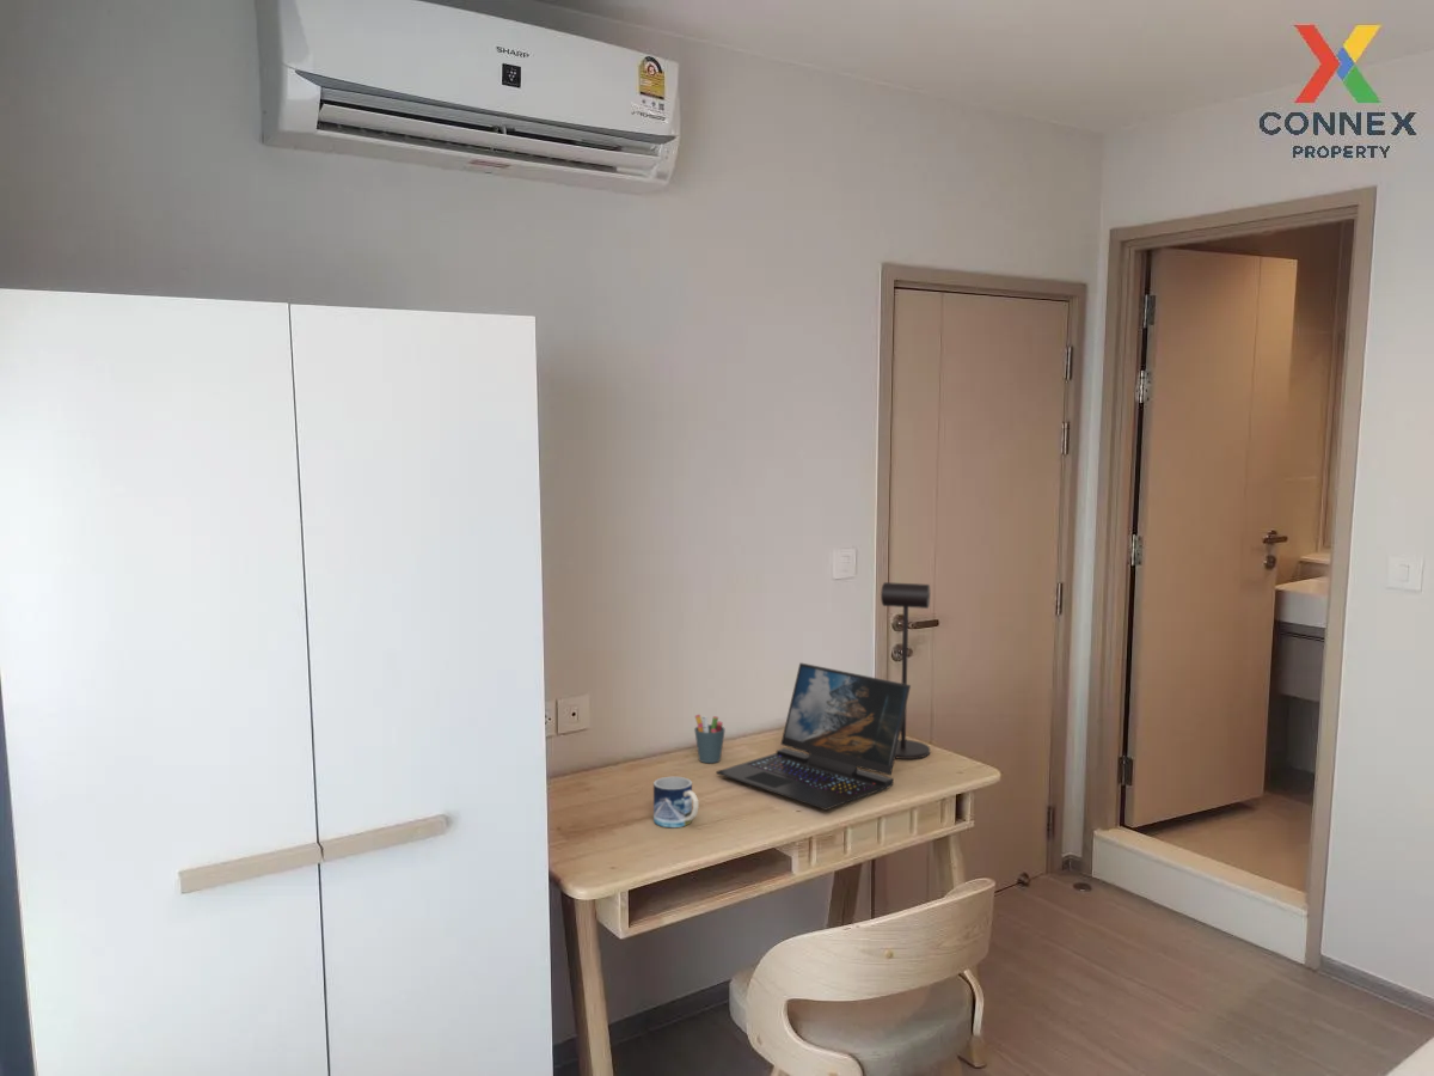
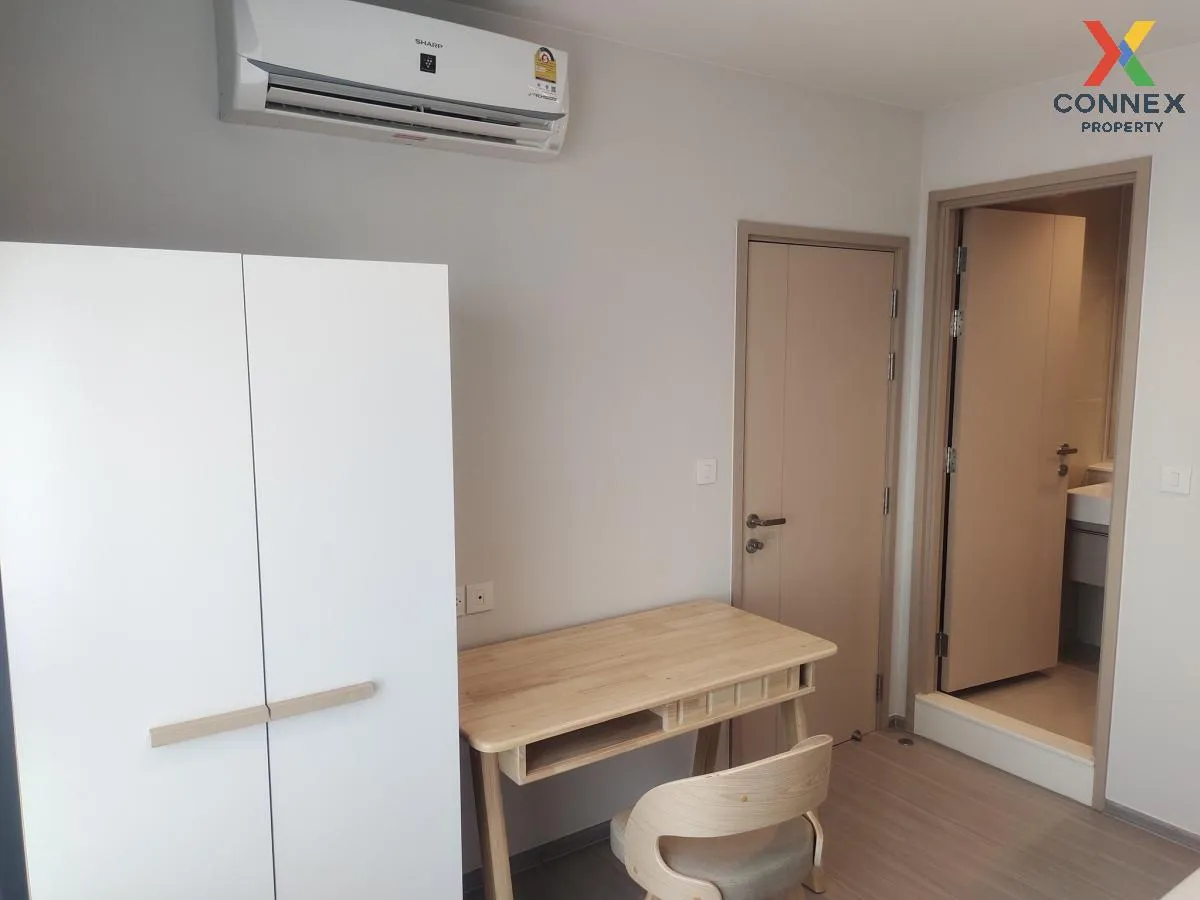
- mug [652,776,699,829]
- desk lamp [880,581,931,760]
- laptop [715,661,912,811]
- pen holder [693,714,727,764]
